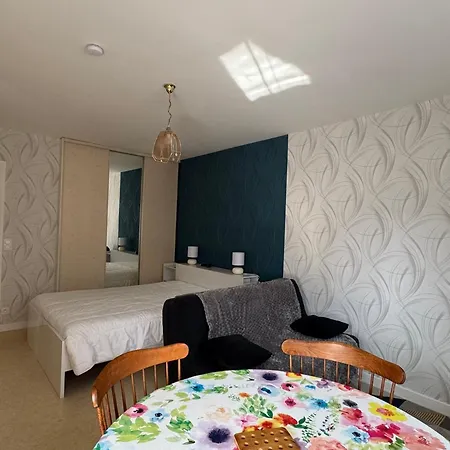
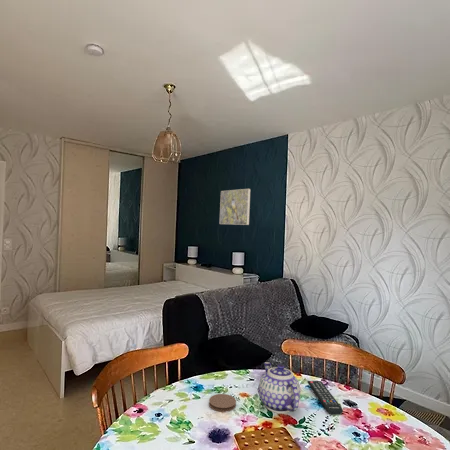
+ coaster [208,393,237,413]
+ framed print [219,188,251,226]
+ teapot [258,361,301,414]
+ remote control [307,380,344,416]
